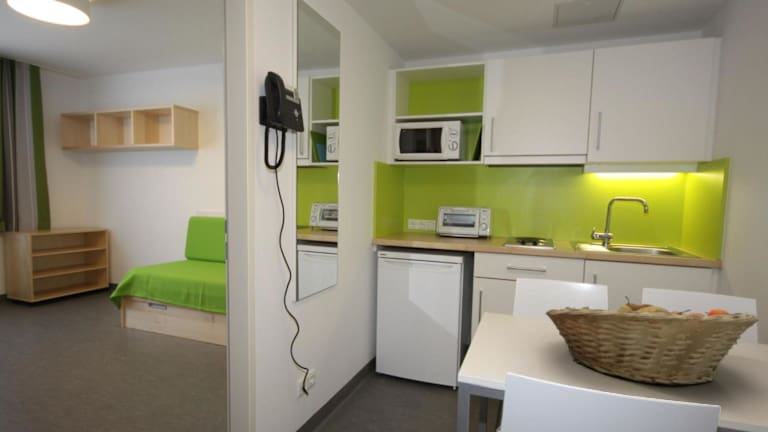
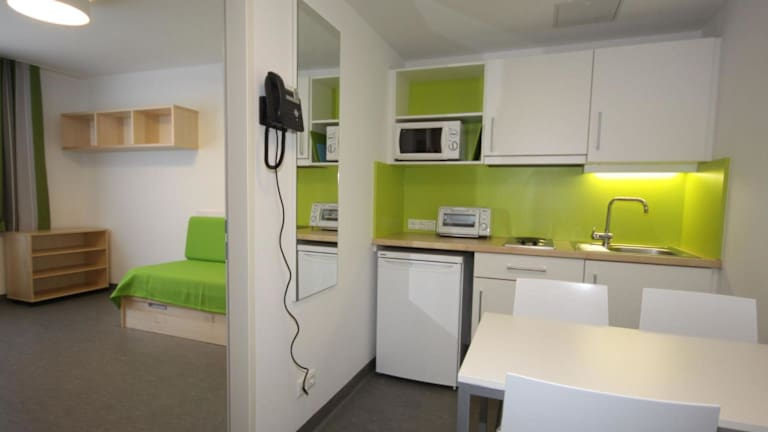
- fruit basket [545,295,760,387]
